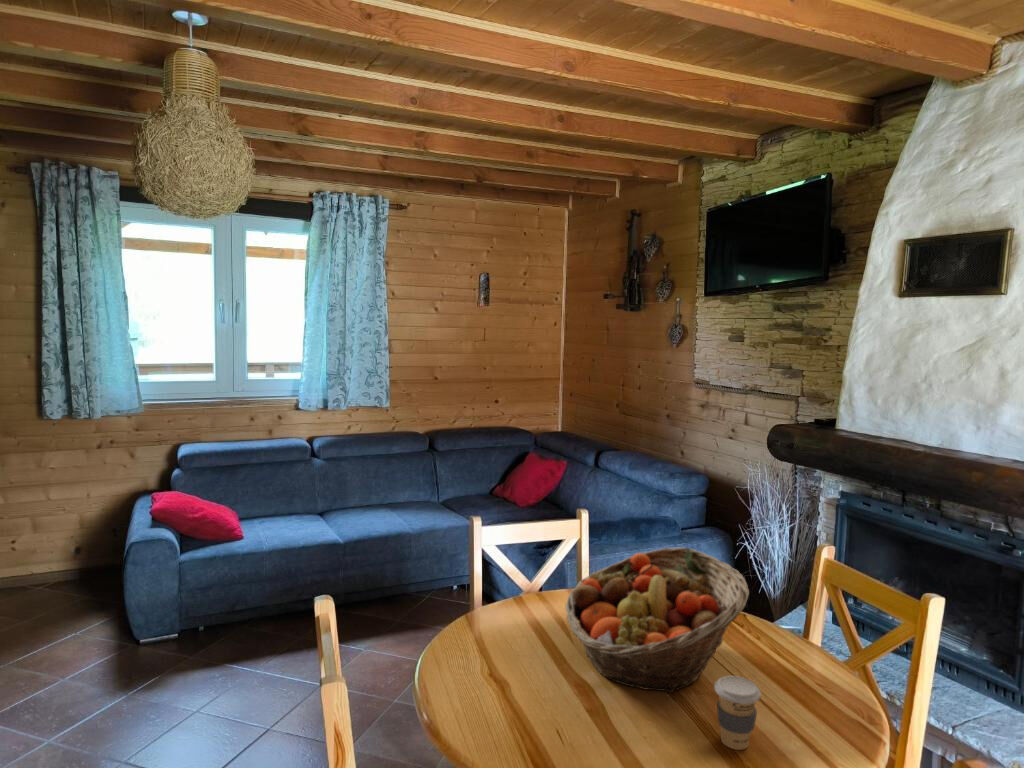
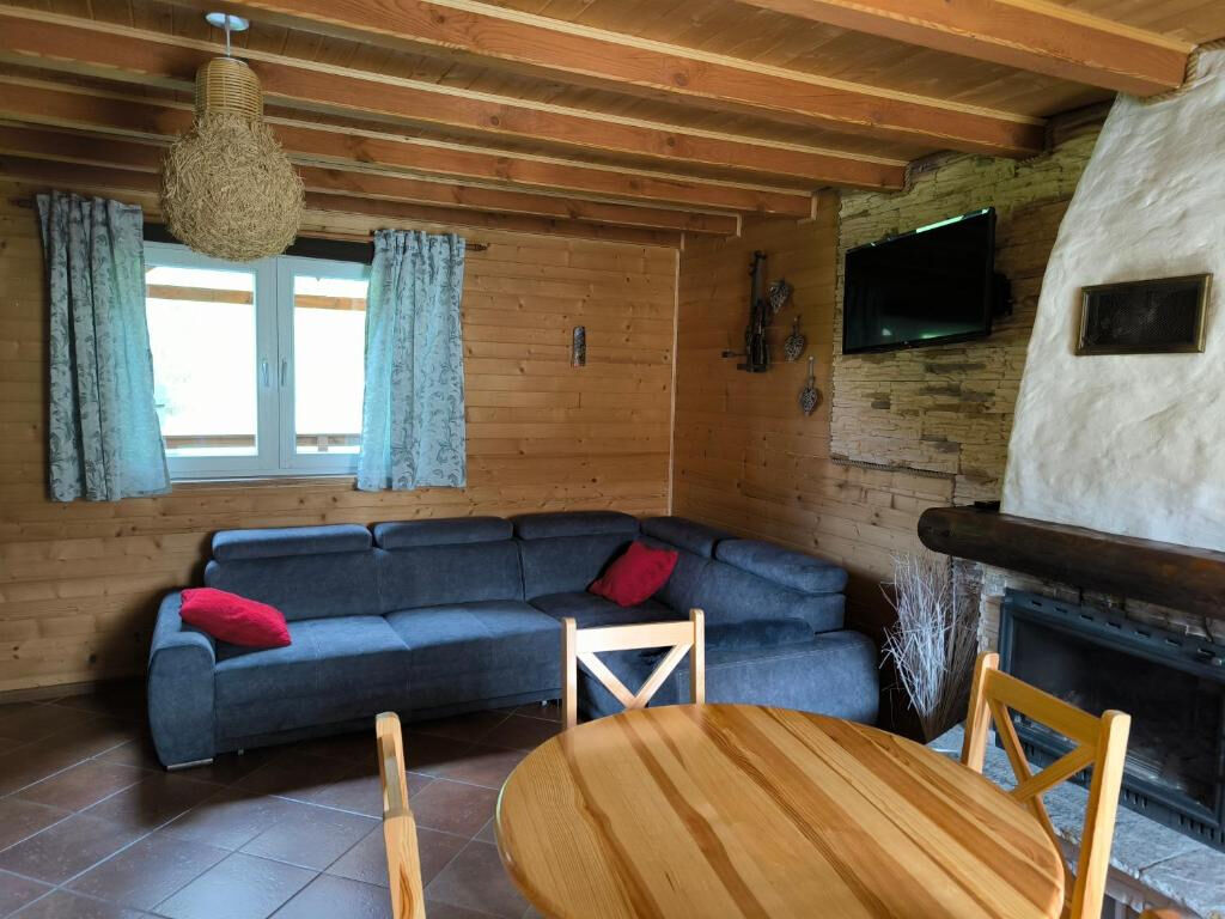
- fruit basket [564,546,750,694]
- coffee cup [713,675,762,751]
